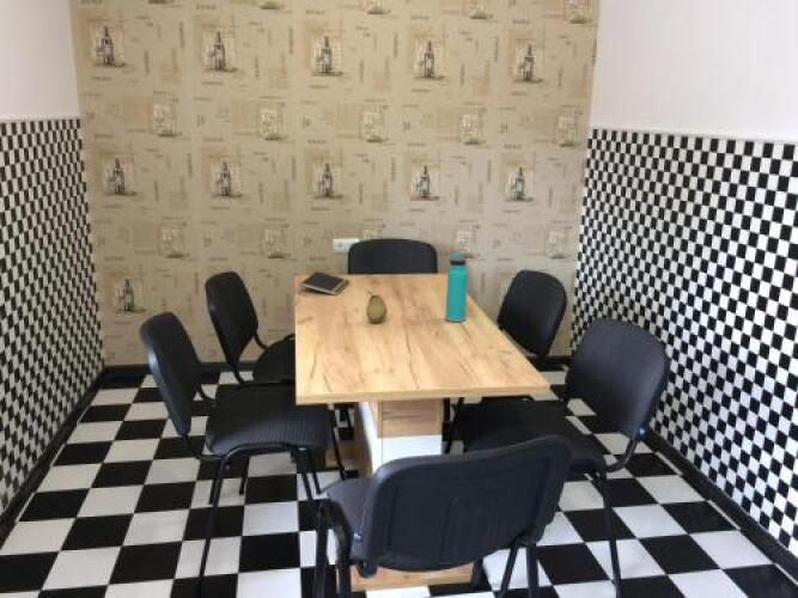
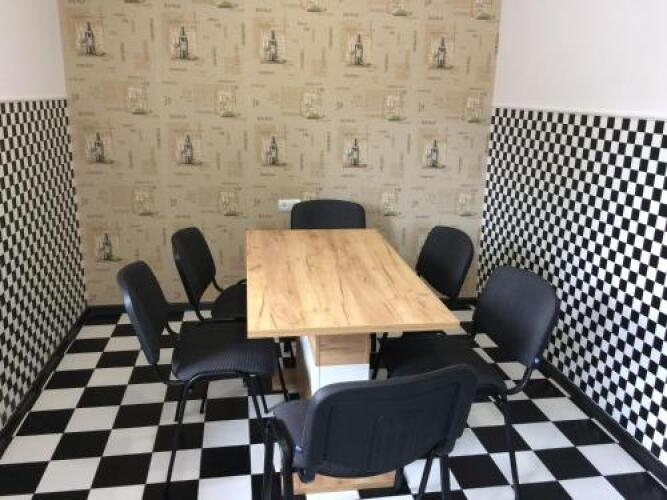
- water bottle [444,251,469,323]
- notepad [299,270,352,297]
- fruit [366,291,389,324]
